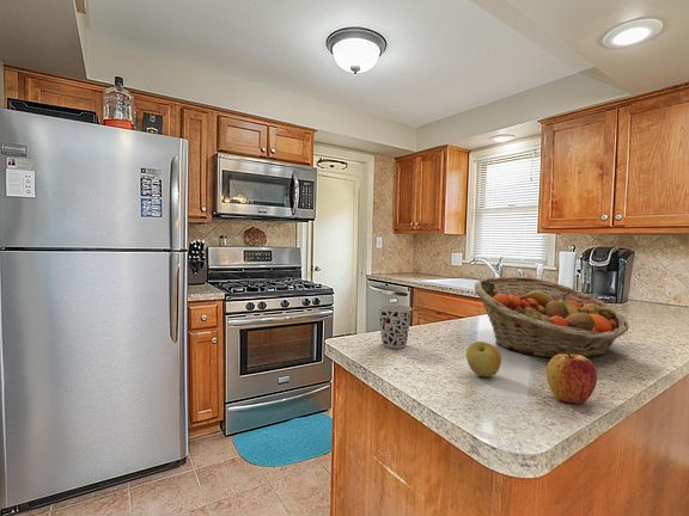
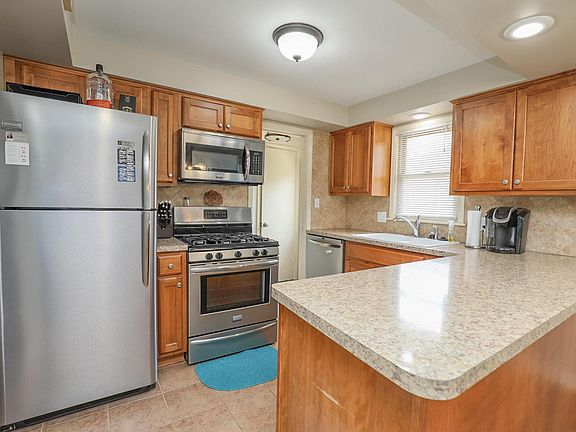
- fruit basket [474,276,629,360]
- apple [545,354,598,404]
- cup [377,303,414,350]
- apple [465,340,502,379]
